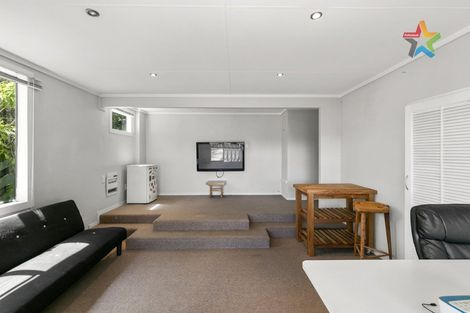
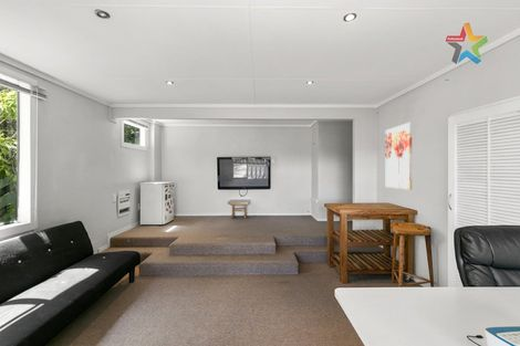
+ wall art [384,122,413,191]
